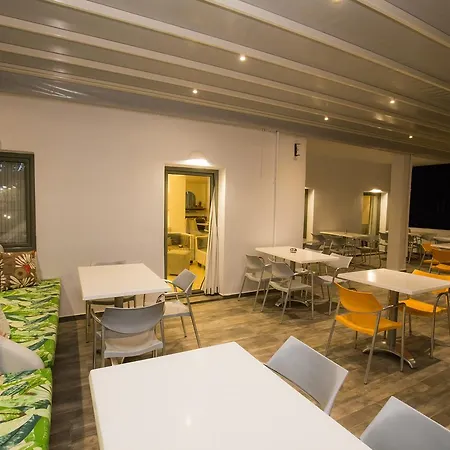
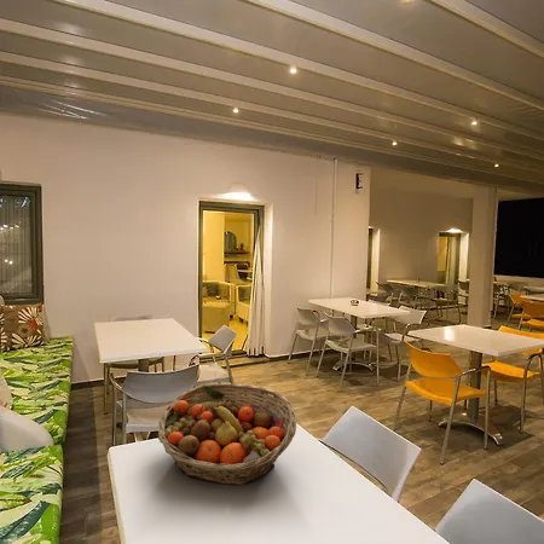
+ fruit basket [157,382,297,486]
